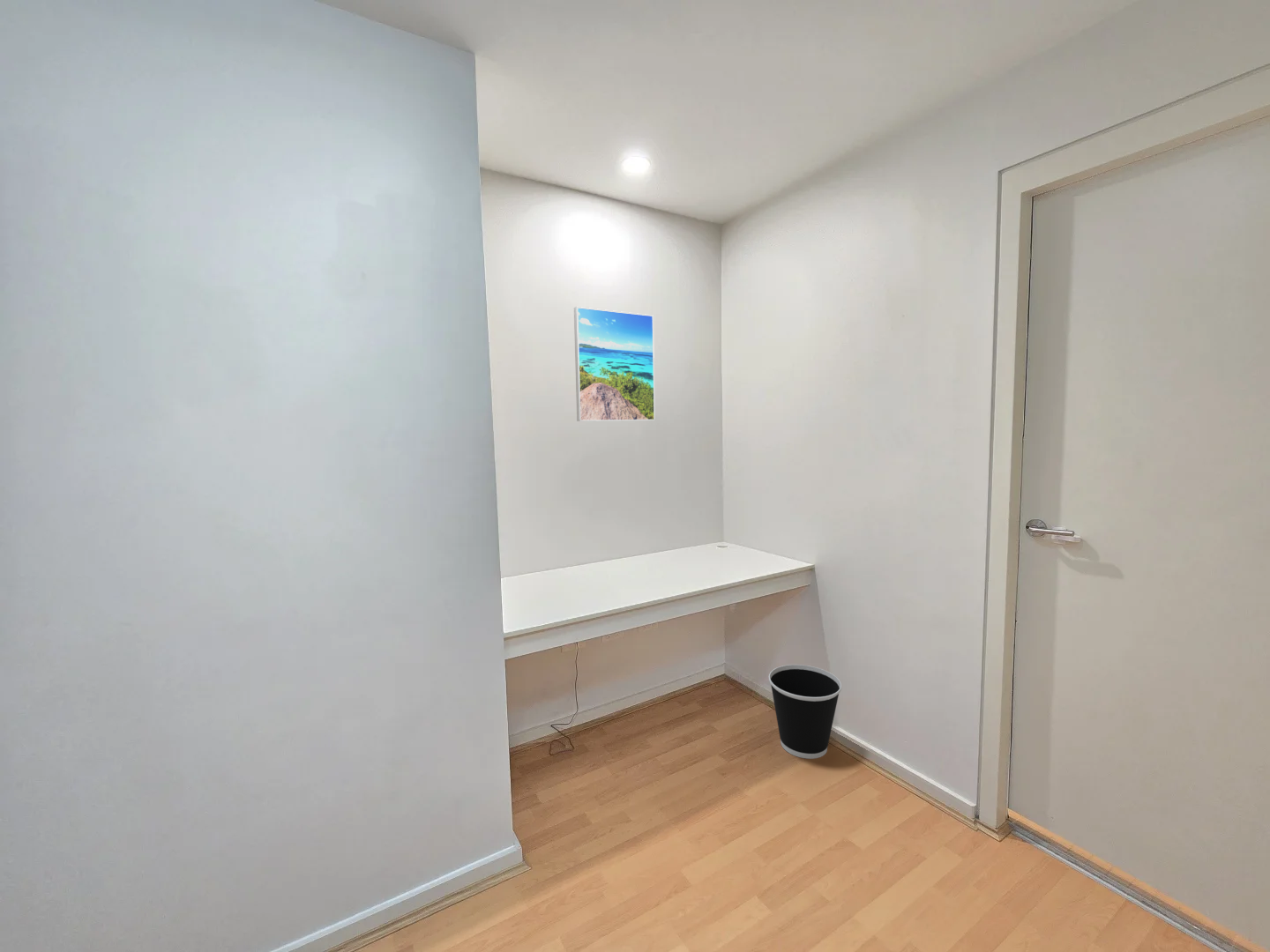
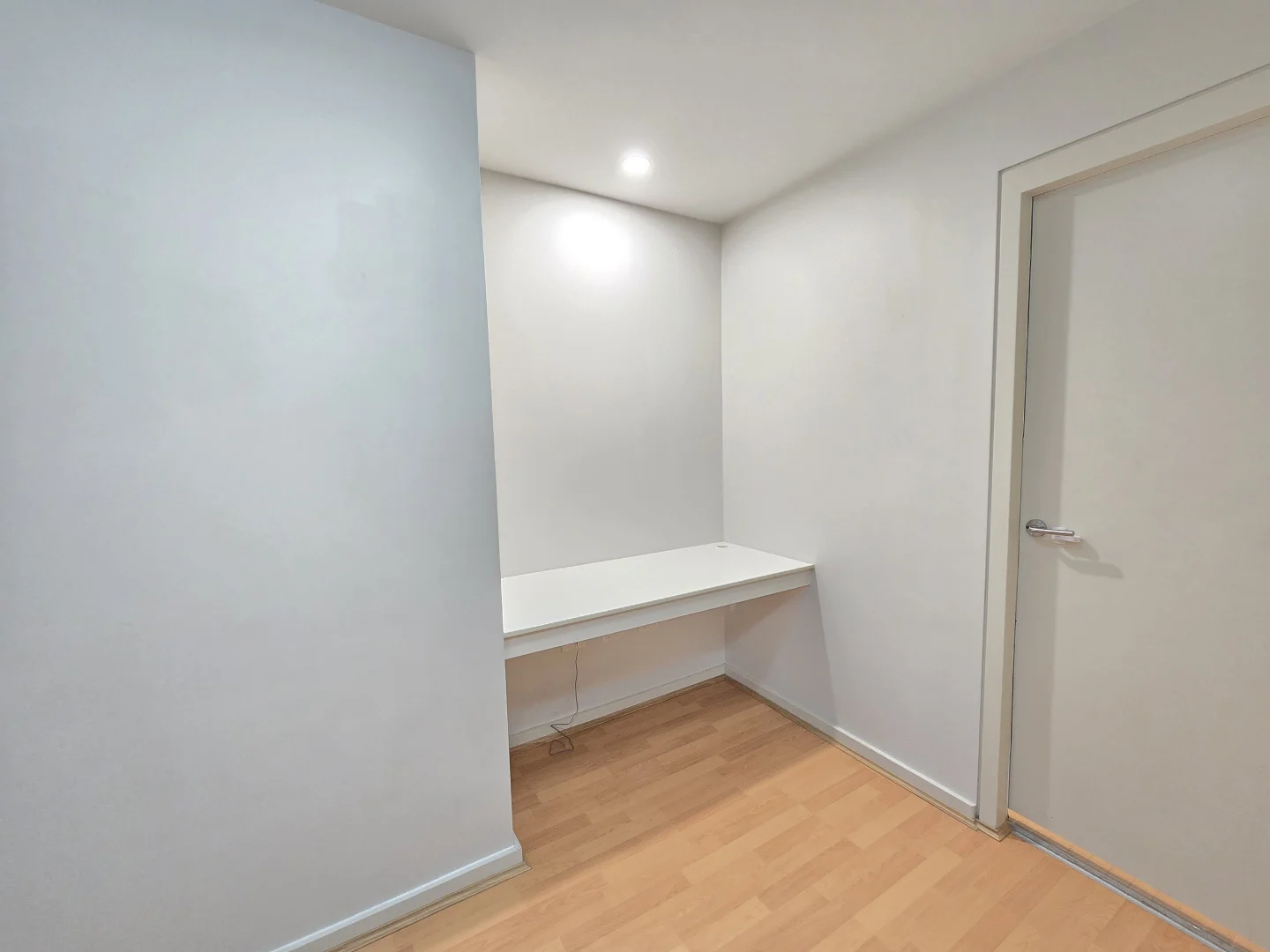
- wastebasket [768,664,842,760]
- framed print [573,306,656,422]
